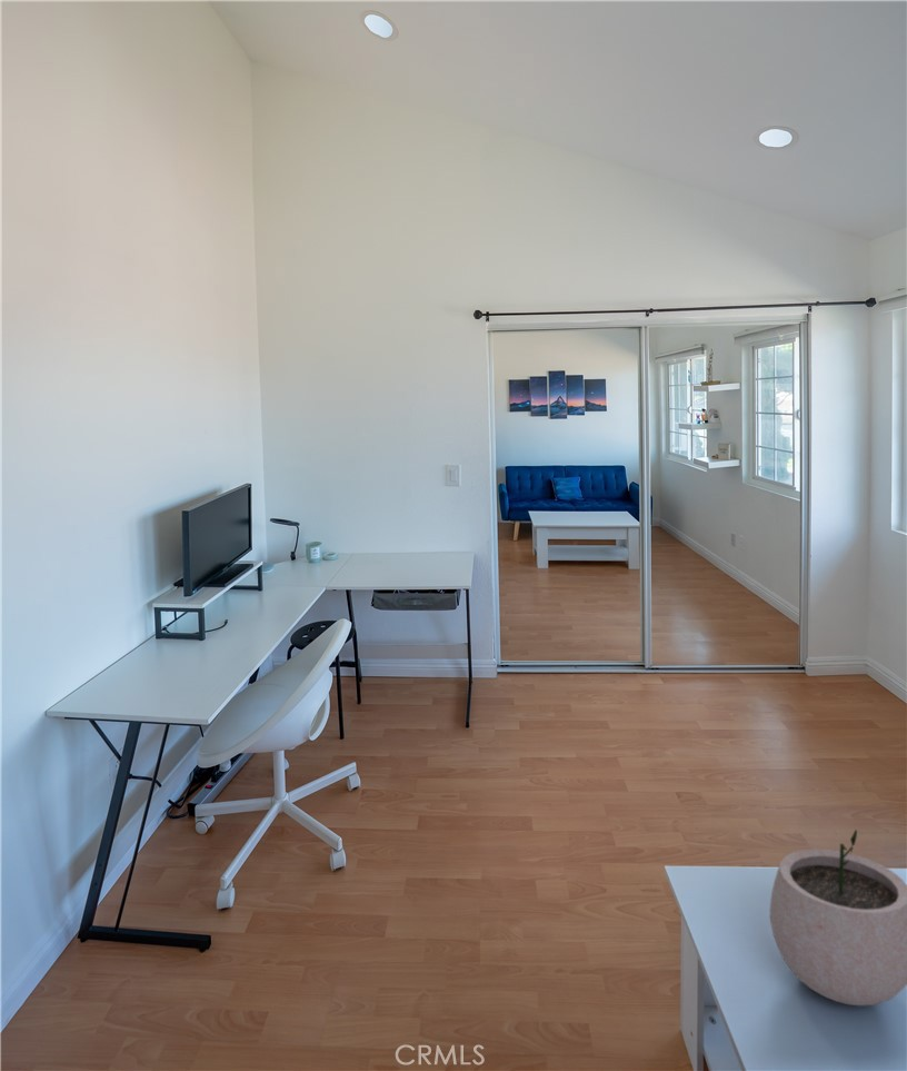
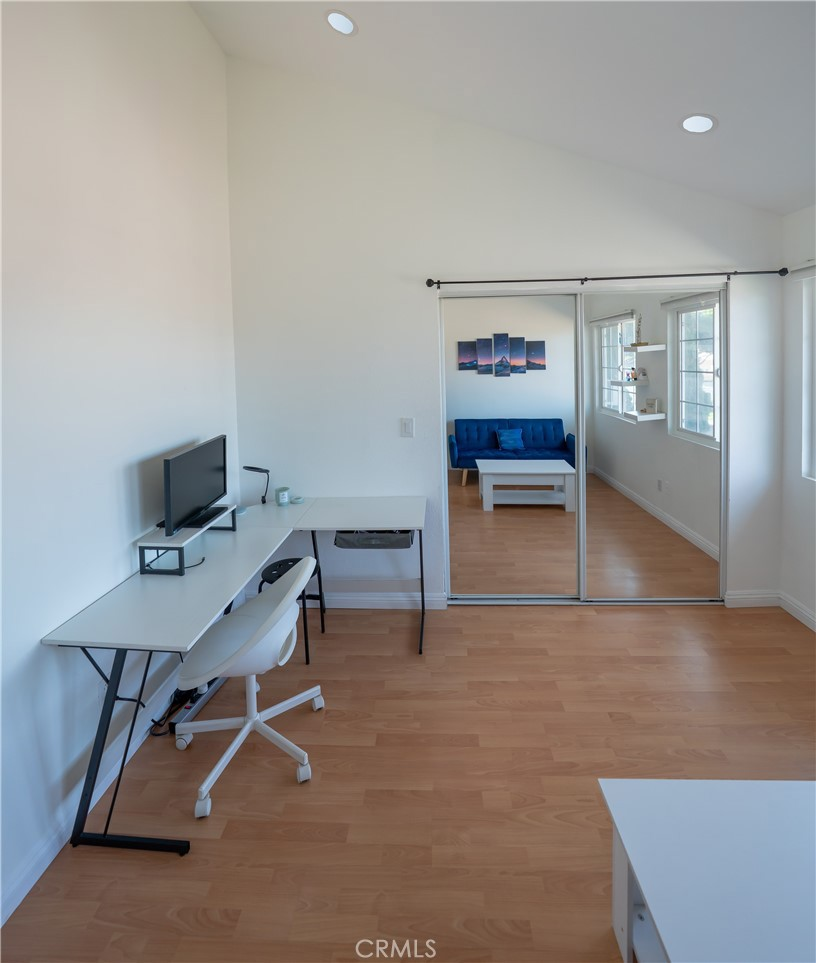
- plant pot [769,829,907,1006]
